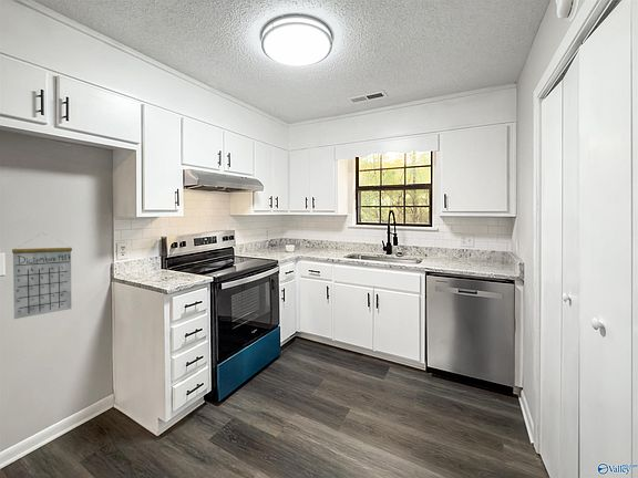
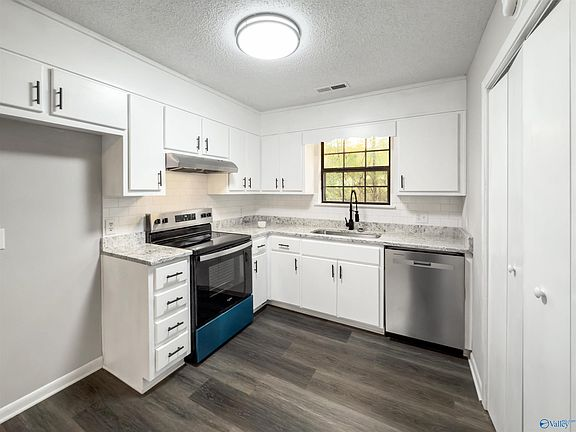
- calendar [11,232,73,320]
